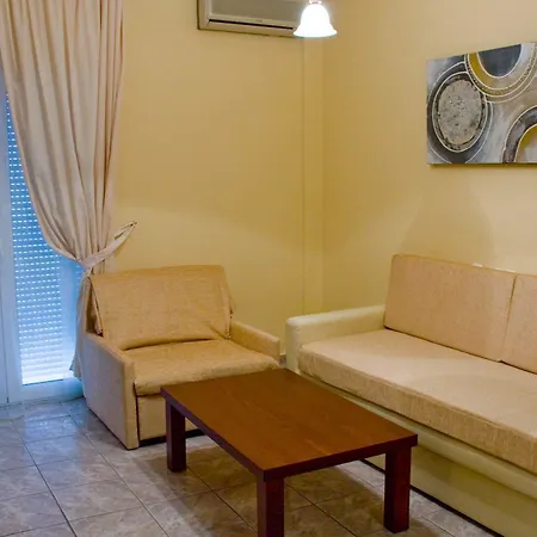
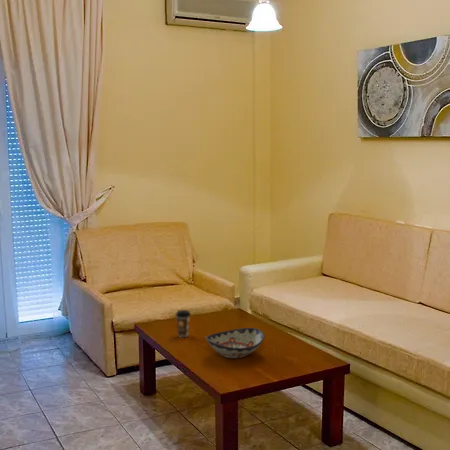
+ coffee cup [174,309,192,338]
+ decorative bowl [205,327,266,359]
